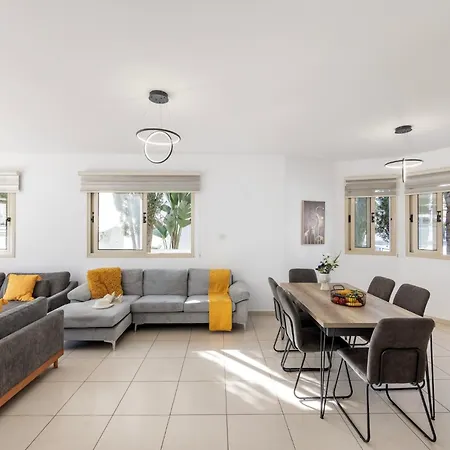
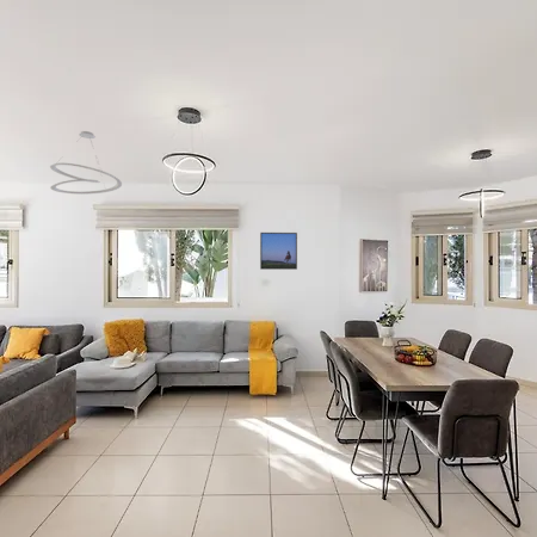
+ ceiling light fixture [49,130,123,195]
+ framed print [259,232,298,271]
